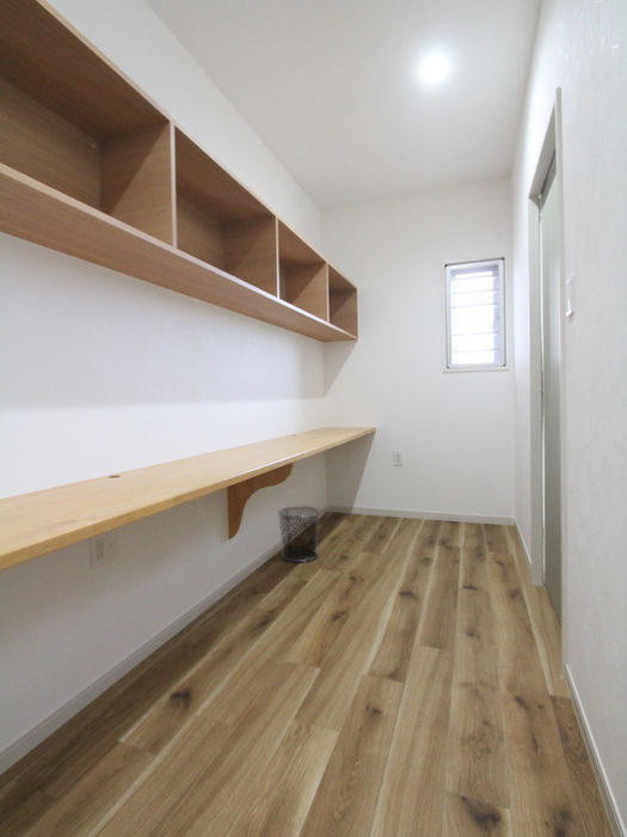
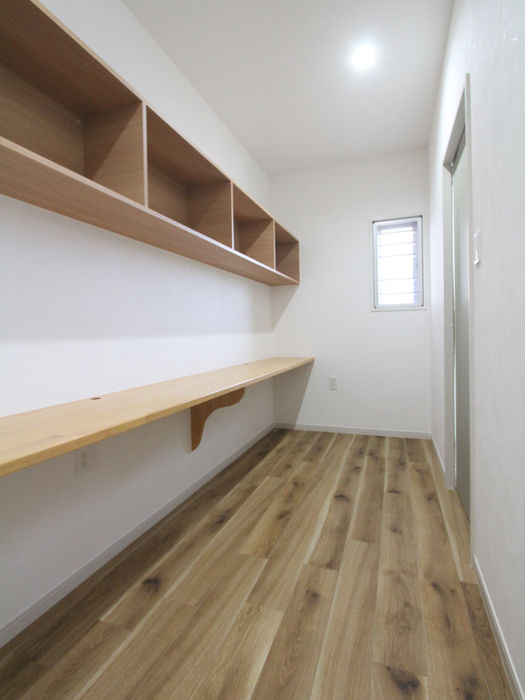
- waste bin [277,506,321,563]
